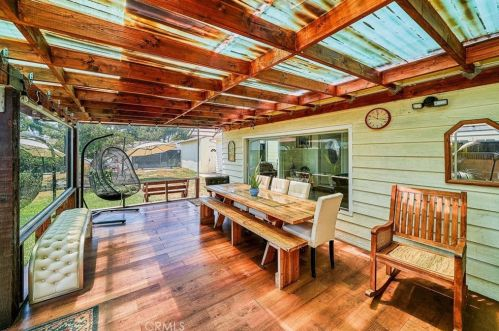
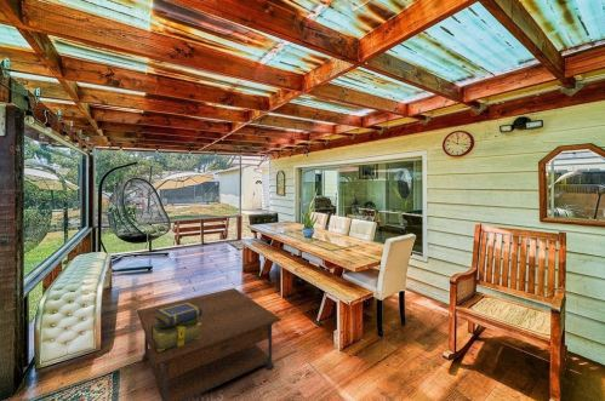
+ stack of books [152,303,202,351]
+ coffee table [136,287,282,401]
